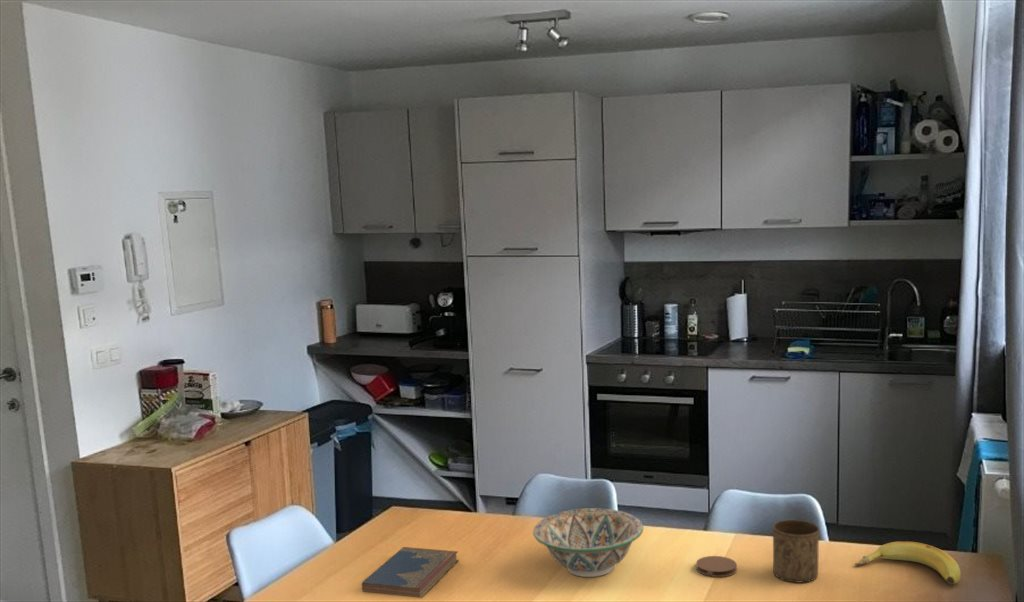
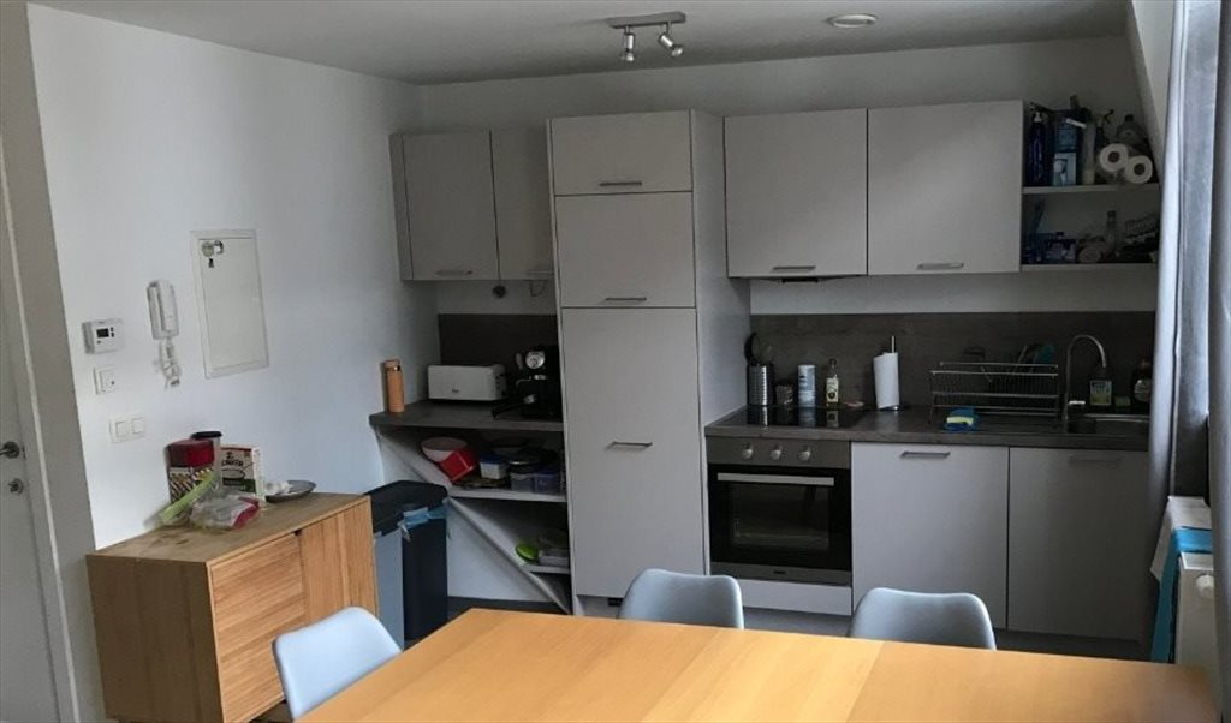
- hardcover book [361,546,459,599]
- decorative bowl [532,507,644,578]
- banana [854,541,962,585]
- cup [772,519,820,583]
- coaster [695,555,738,578]
